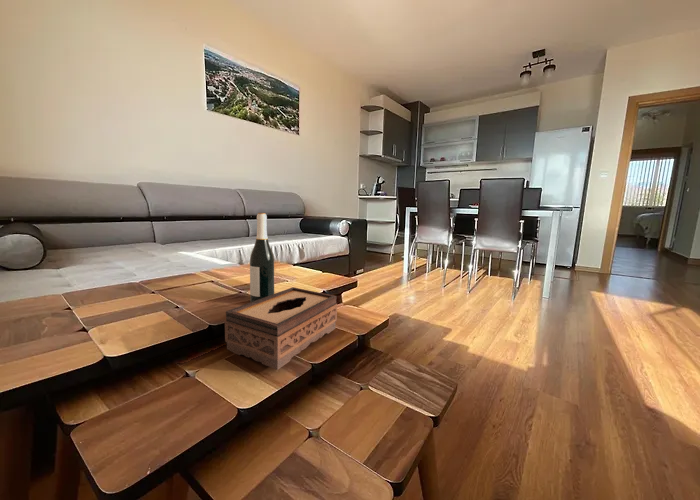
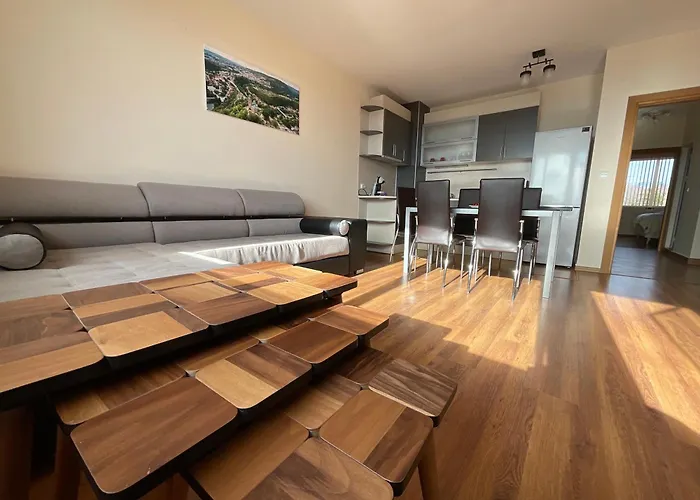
- tissue box [224,286,338,371]
- wine bottle [249,212,275,302]
